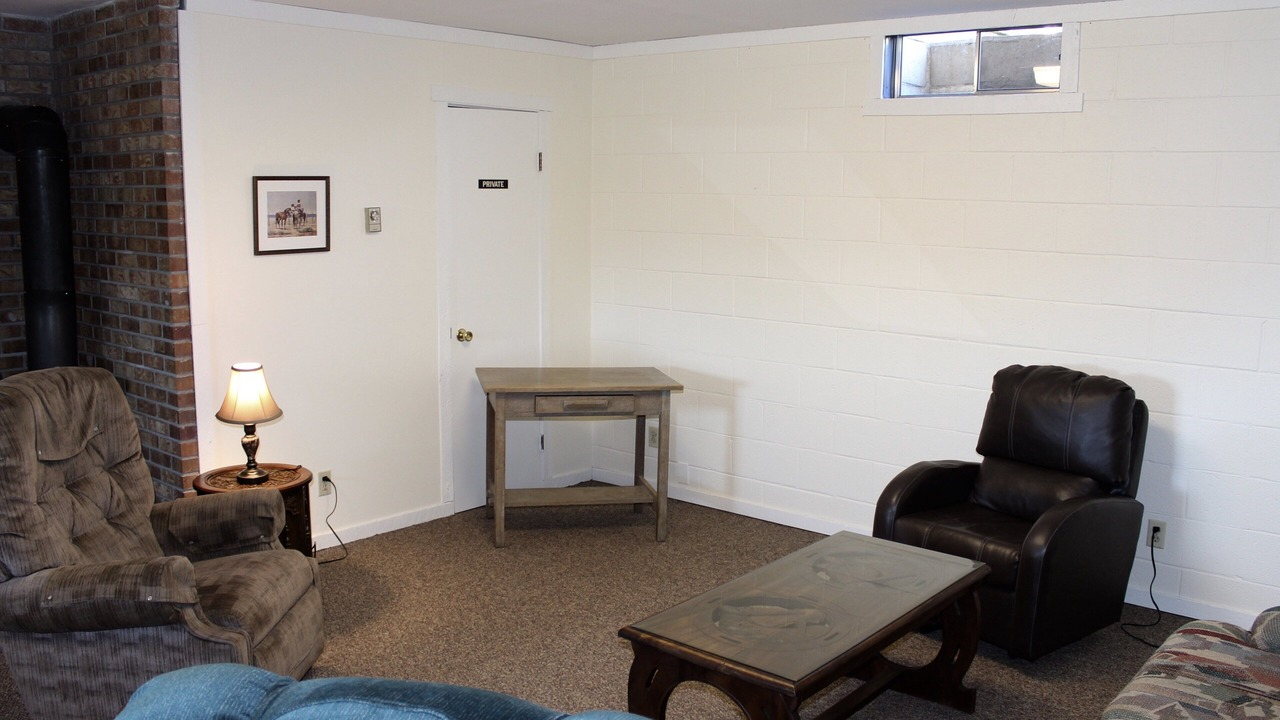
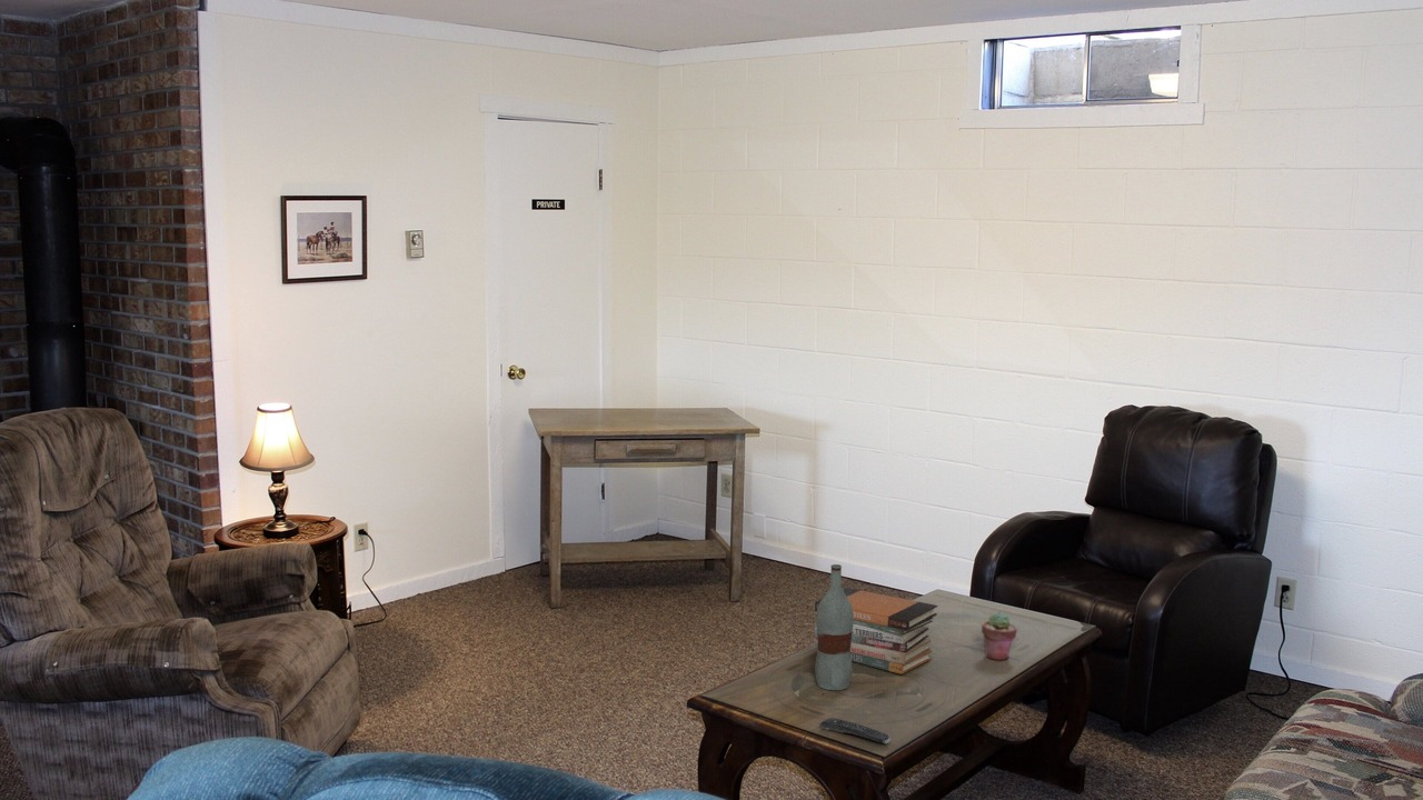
+ remote control [819,717,892,744]
+ book stack [814,587,938,676]
+ bottle [814,563,854,691]
+ potted succulent [981,611,1018,661]
